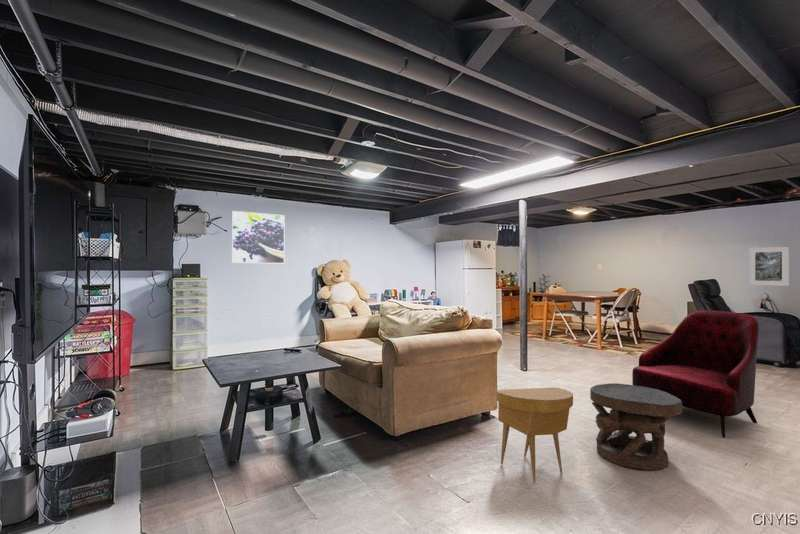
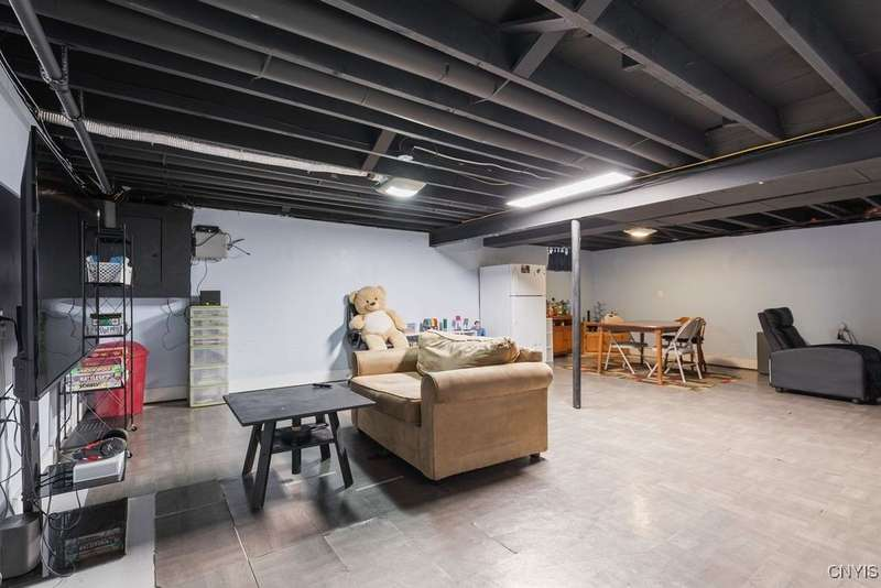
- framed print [231,210,285,264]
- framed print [748,246,790,287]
- carved stool [589,382,683,471]
- side table [495,387,574,484]
- armchair [631,309,760,439]
